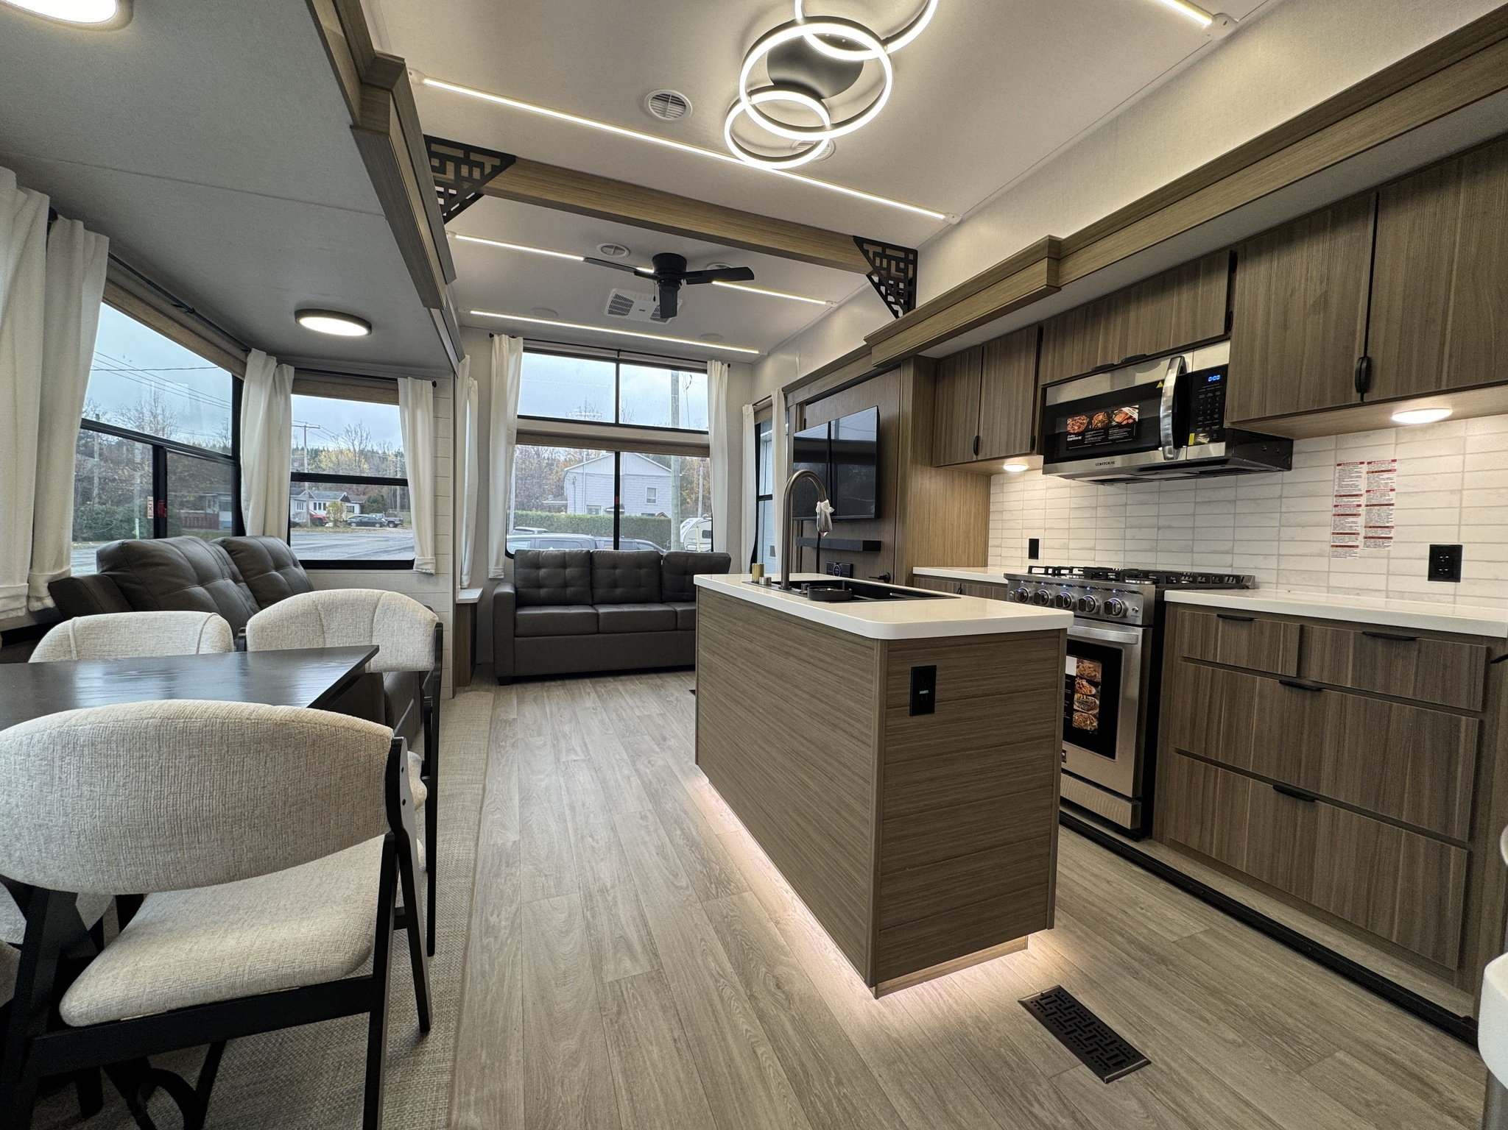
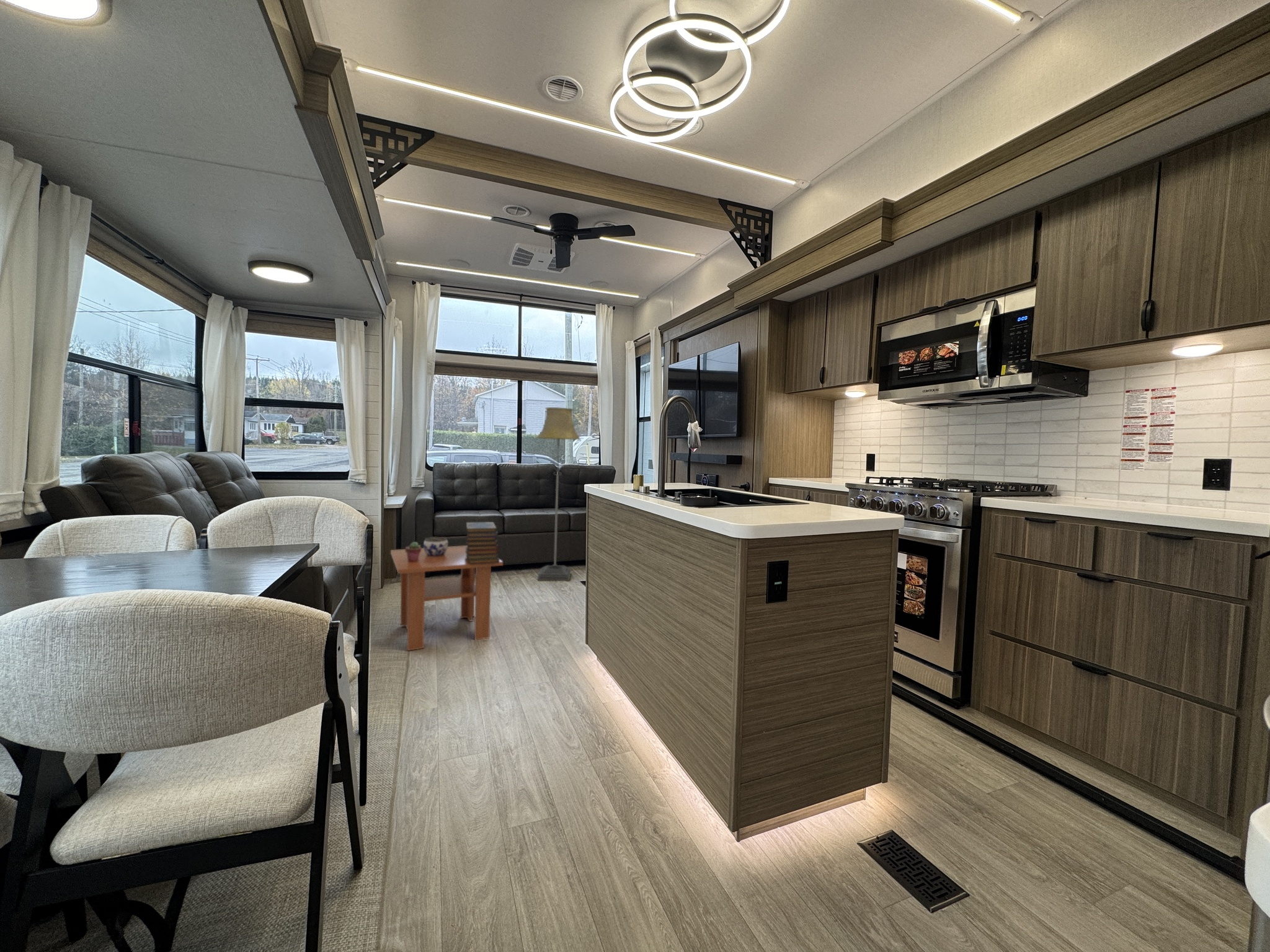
+ potted succulent [405,541,422,562]
+ book stack [465,521,500,565]
+ jar [423,536,448,556]
+ floor lamp [536,407,581,581]
+ coffee table [390,545,504,651]
